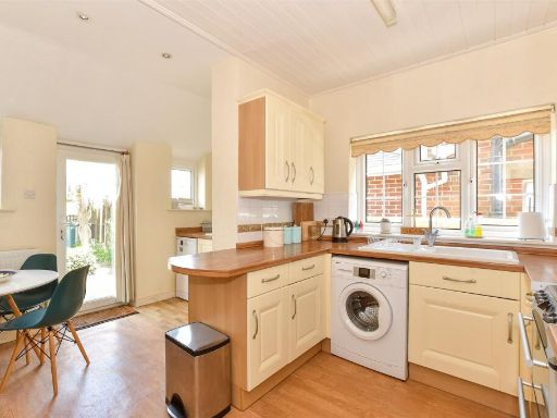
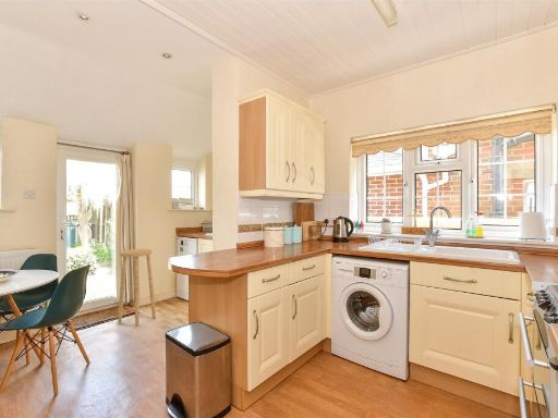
+ stool [117,248,157,328]
